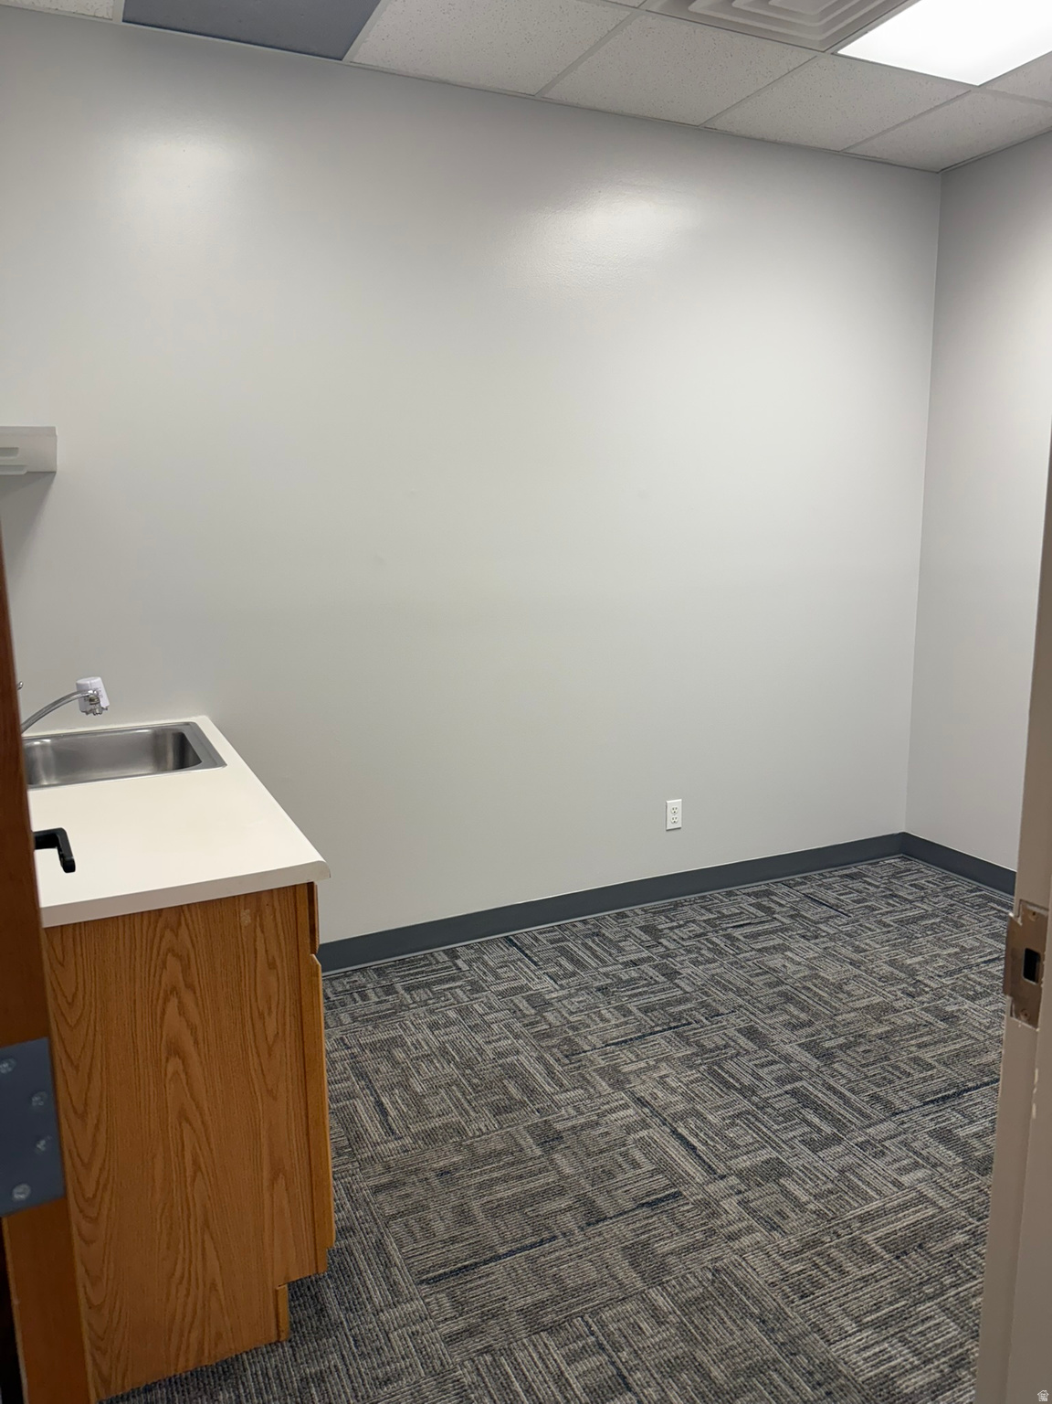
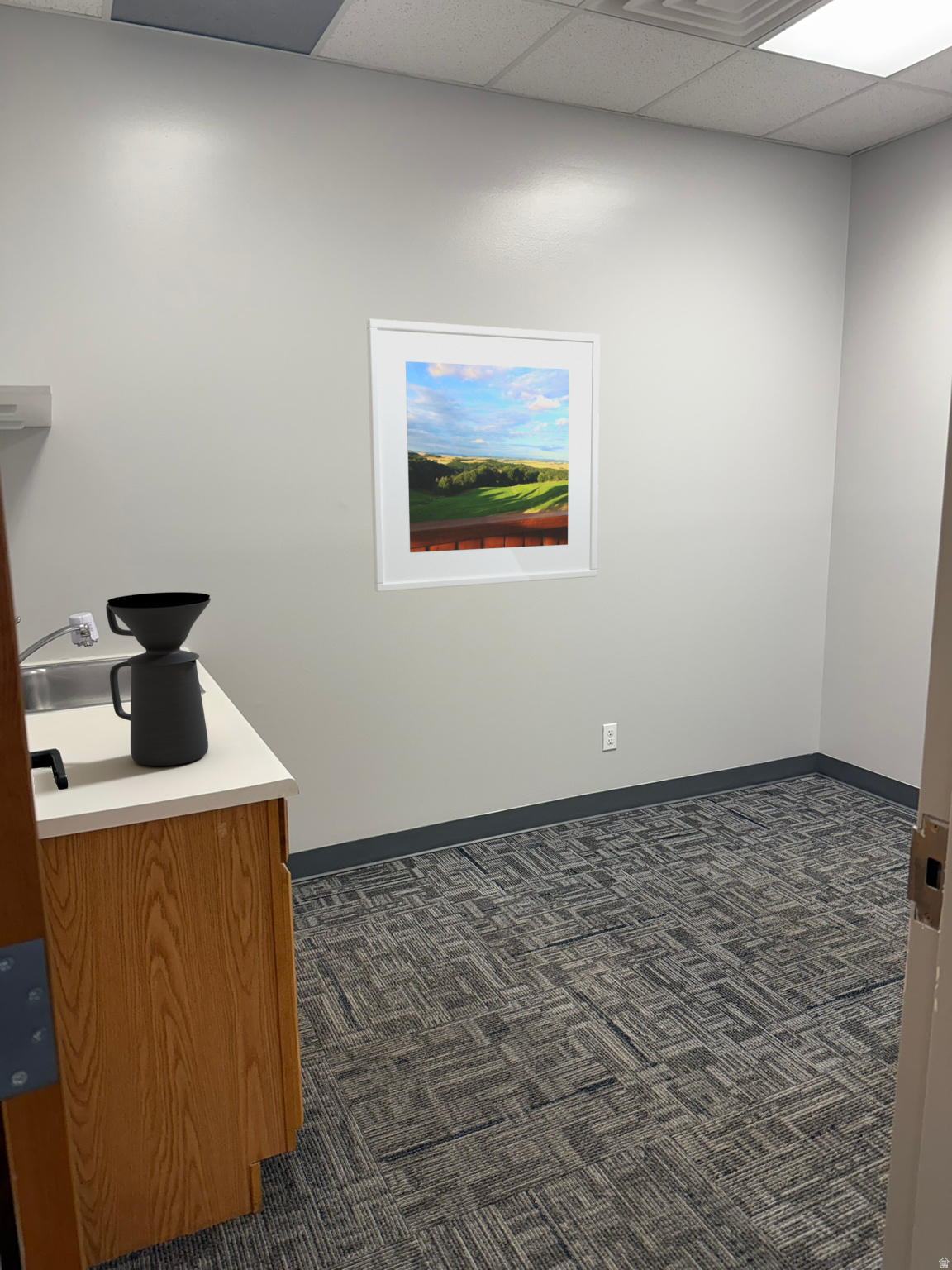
+ coffee maker [105,591,212,766]
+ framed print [366,318,601,593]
